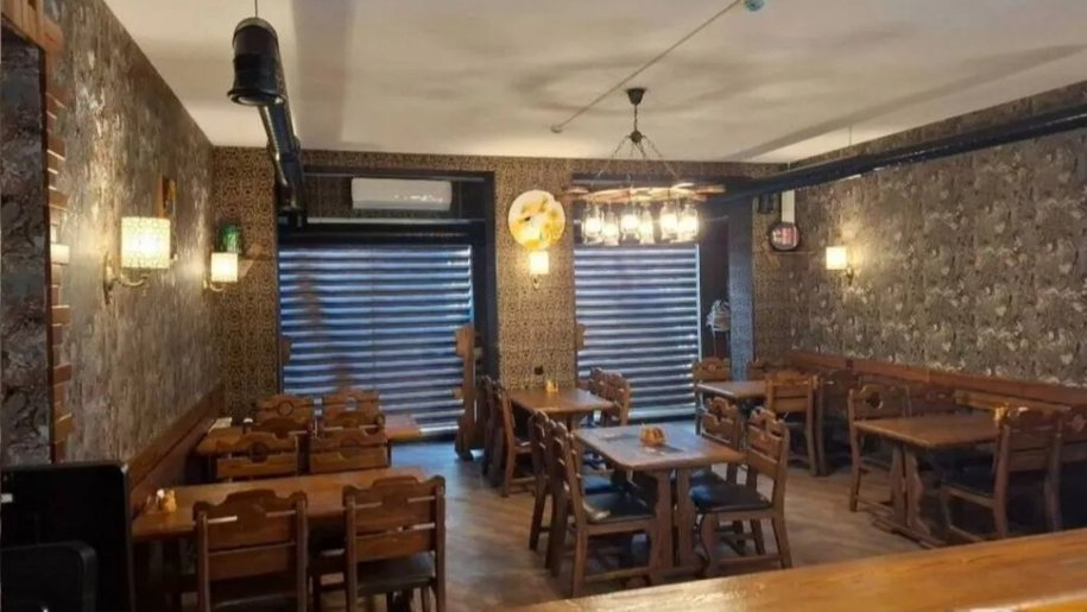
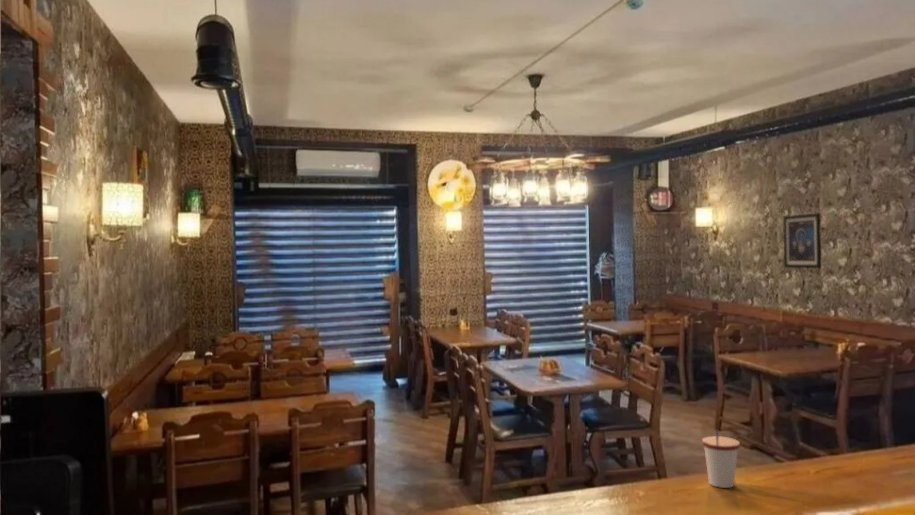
+ cup [701,429,741,489]
+ wall art [782,212,822,269]
